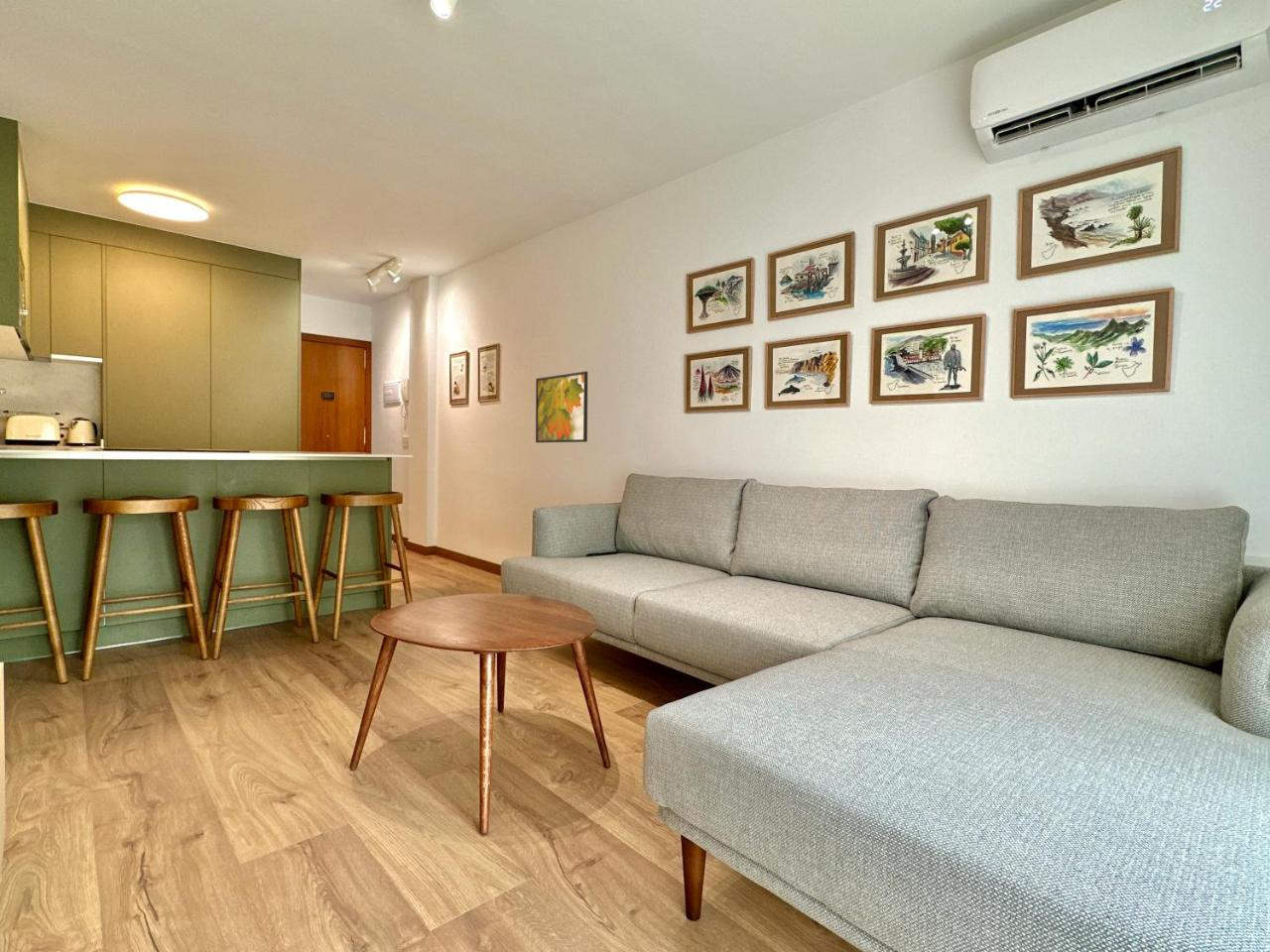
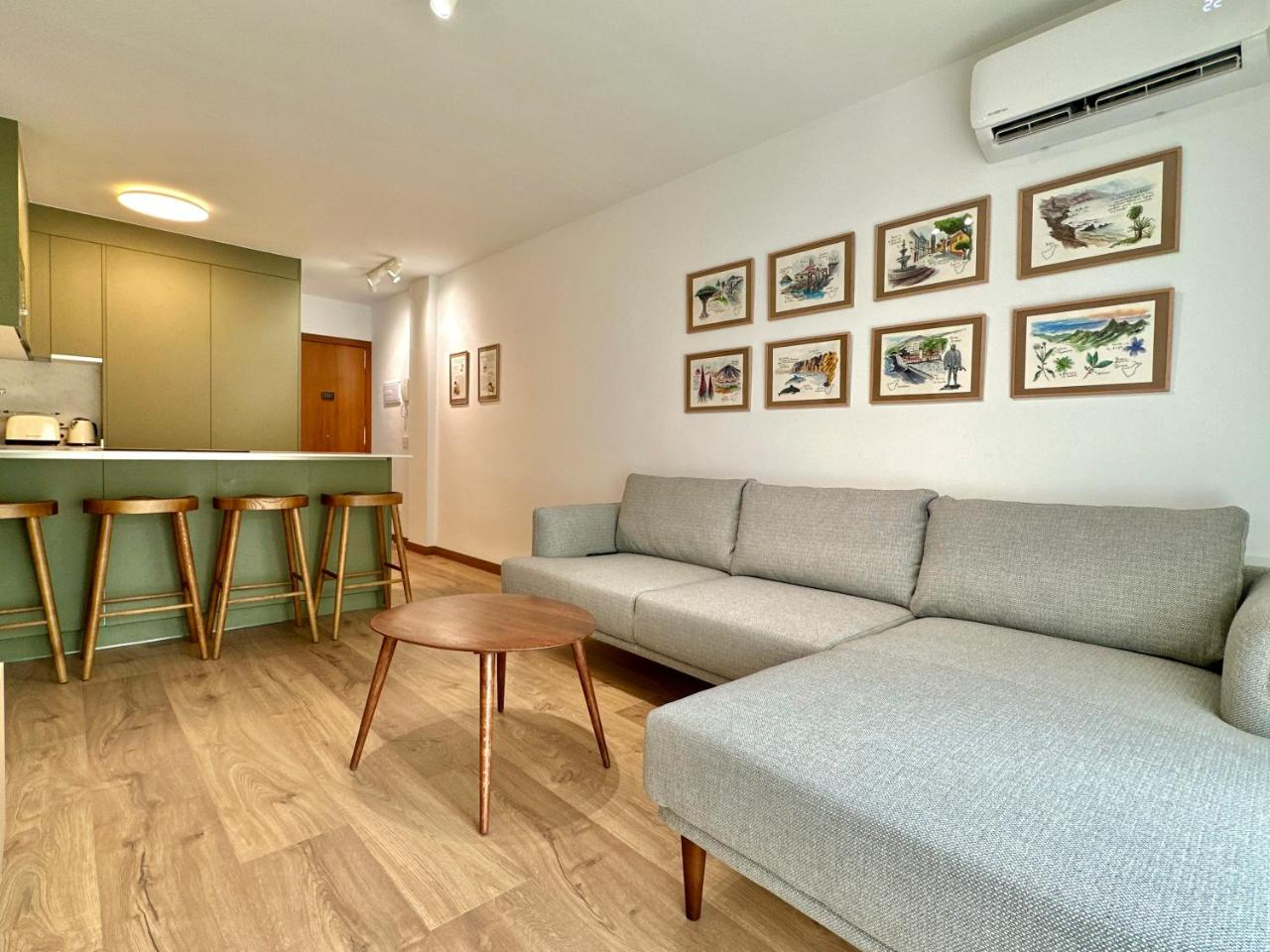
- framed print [535,371,588,443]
